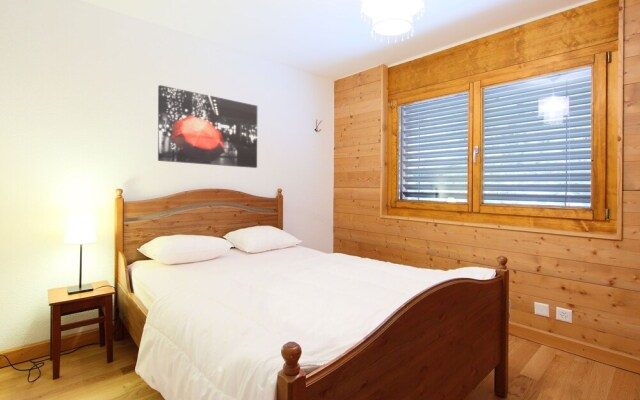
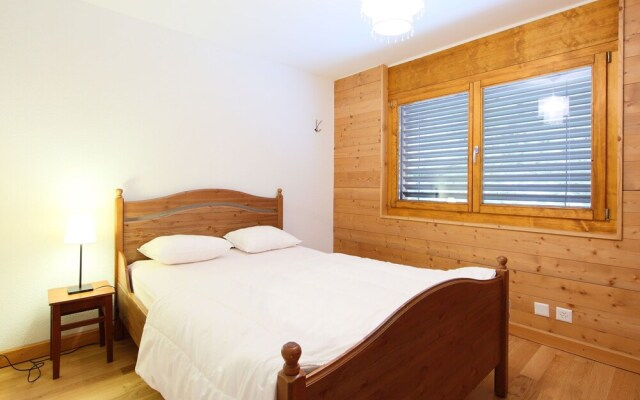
- wall art [157,84,258,169]
